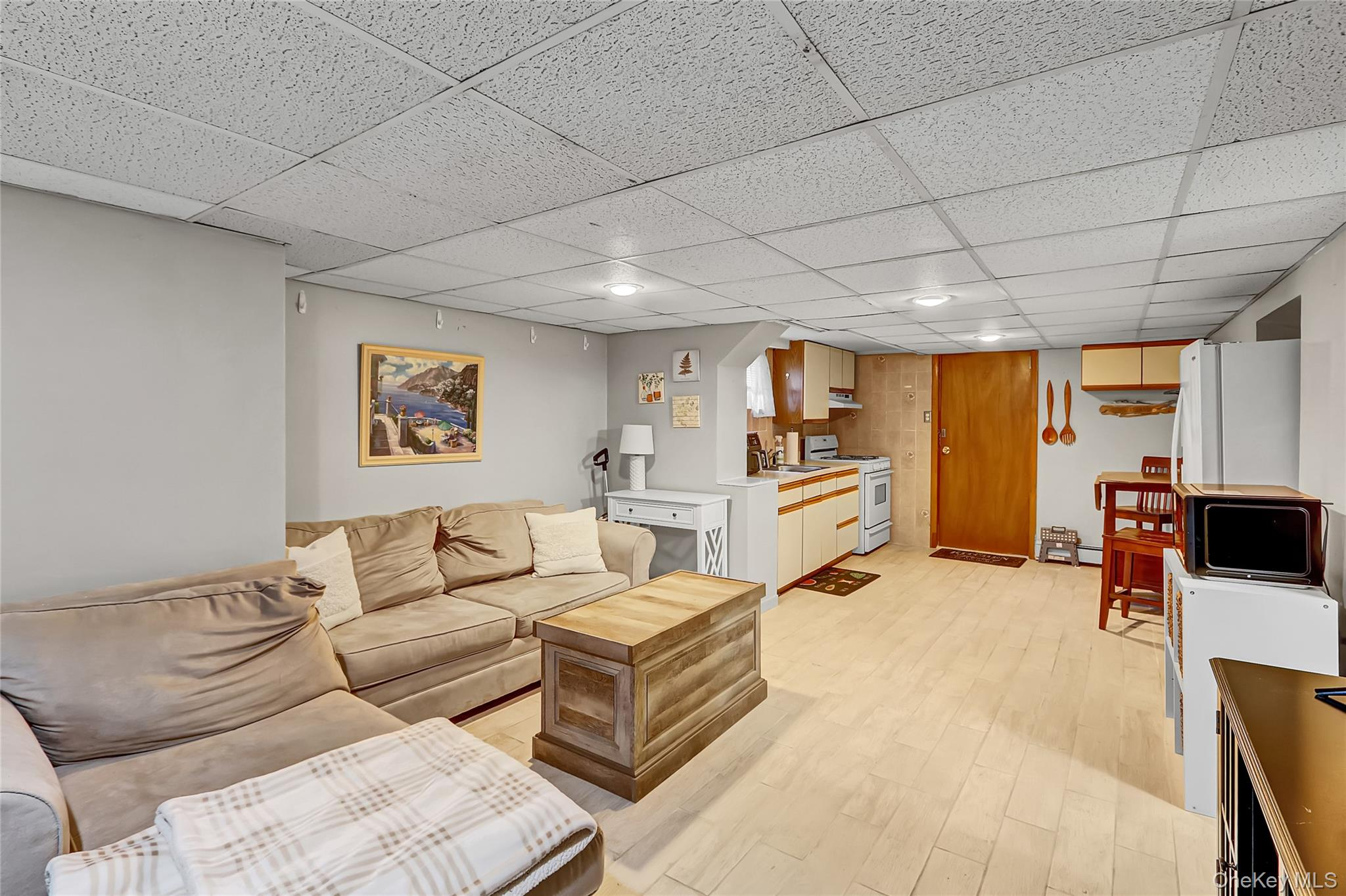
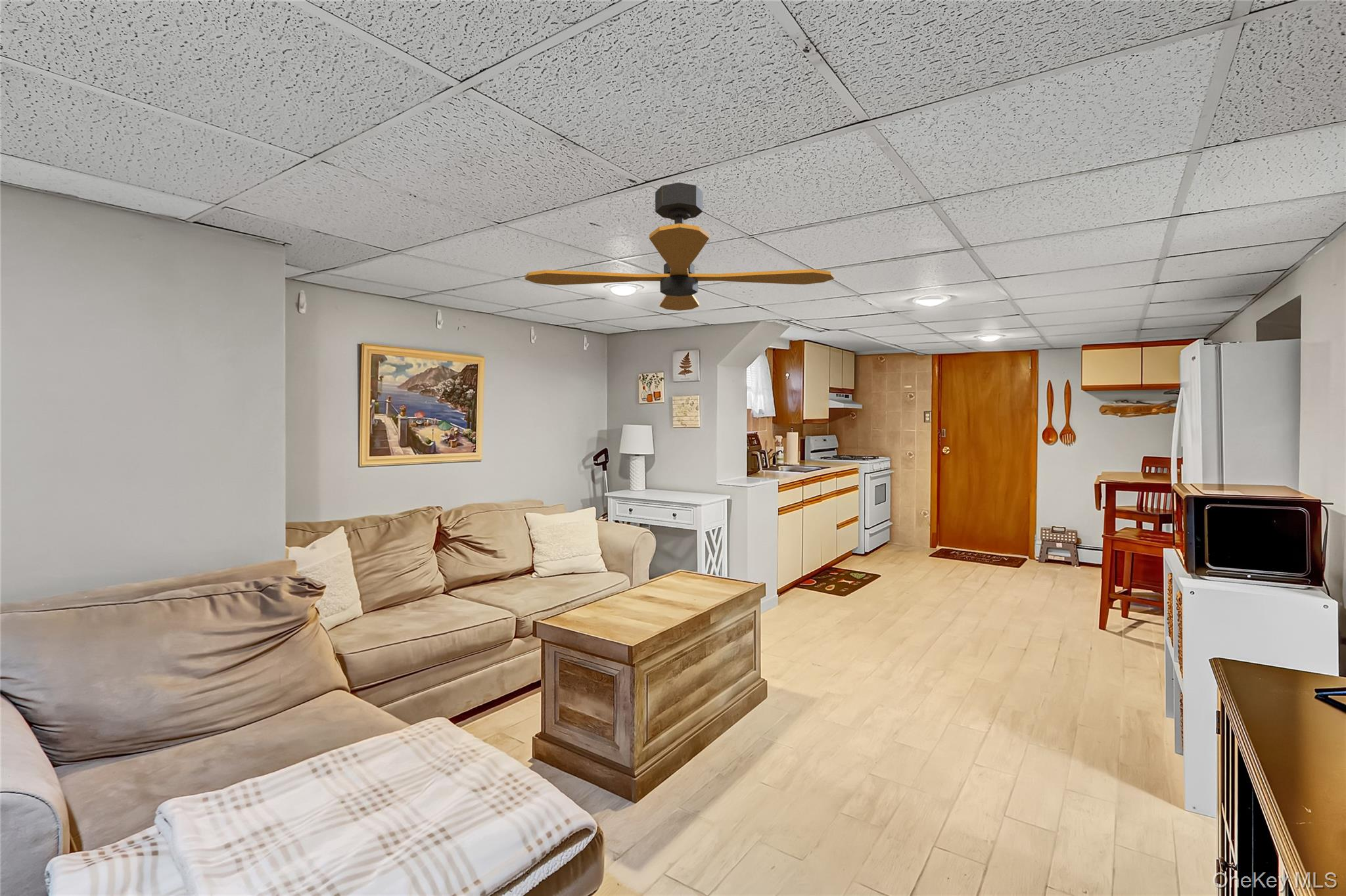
+ ceiling fan [524,182,835,311]
